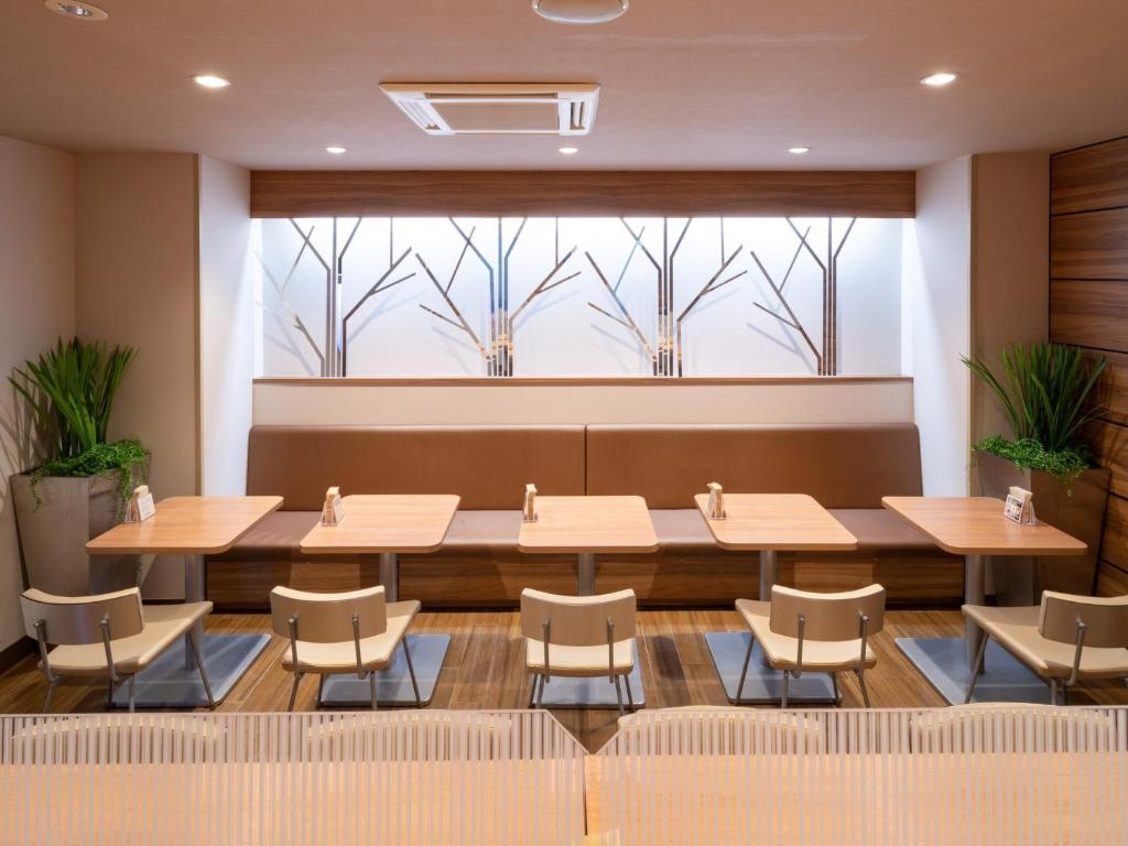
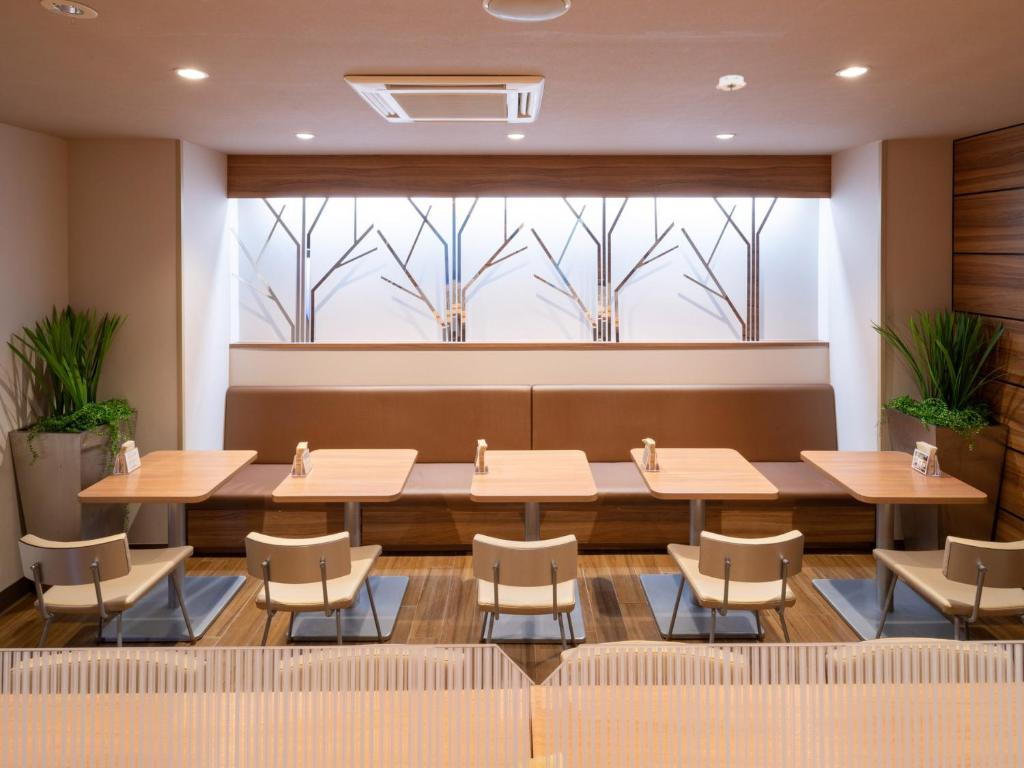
+ smoke detector [715,74,747,93]
